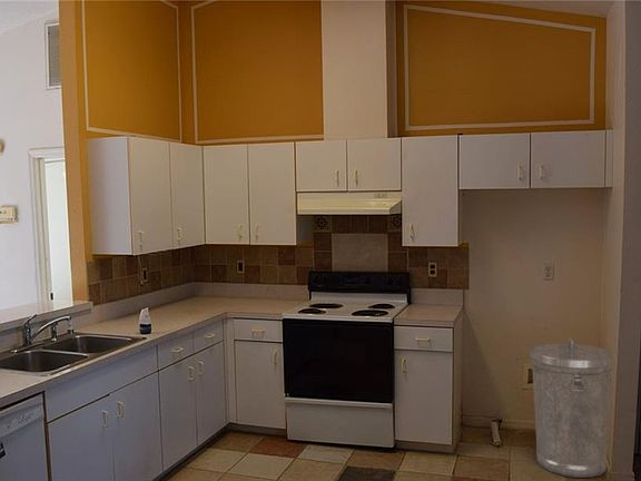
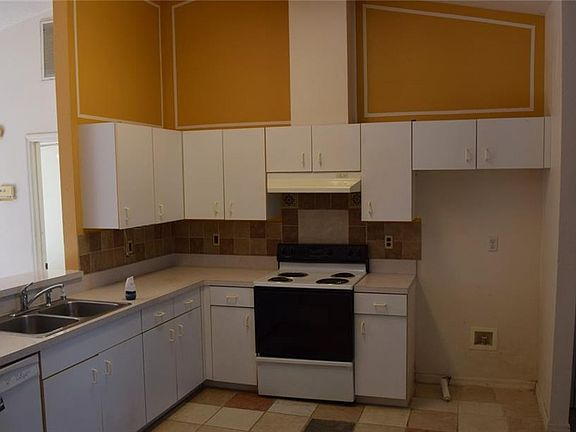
- trash can [529,337,614,479]
